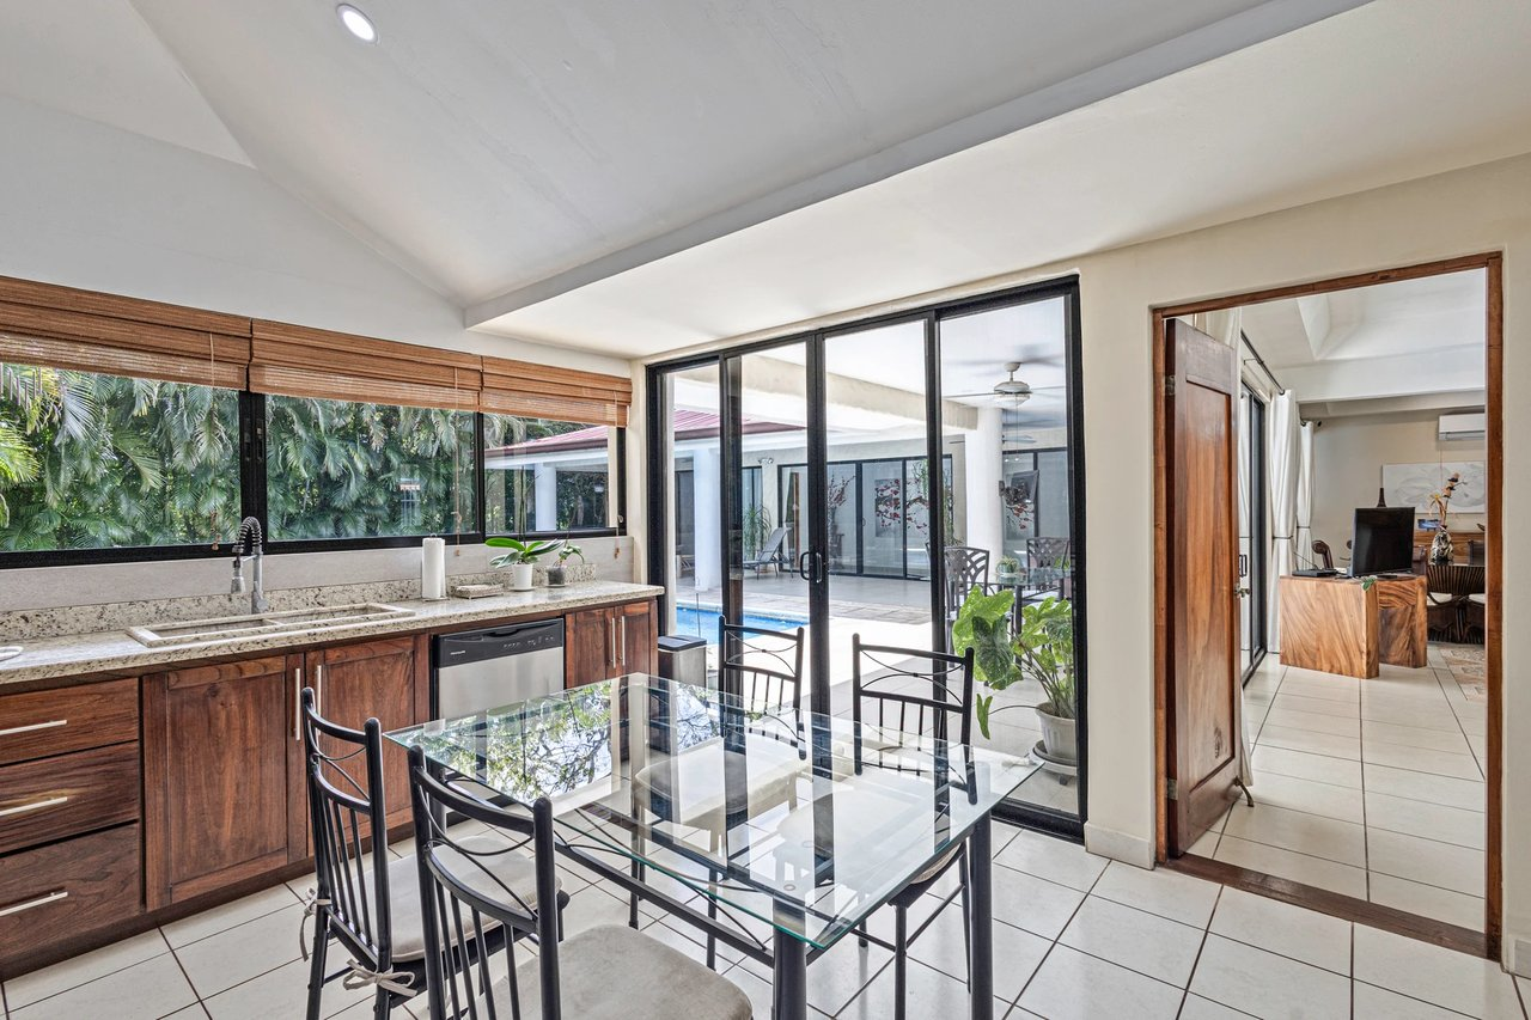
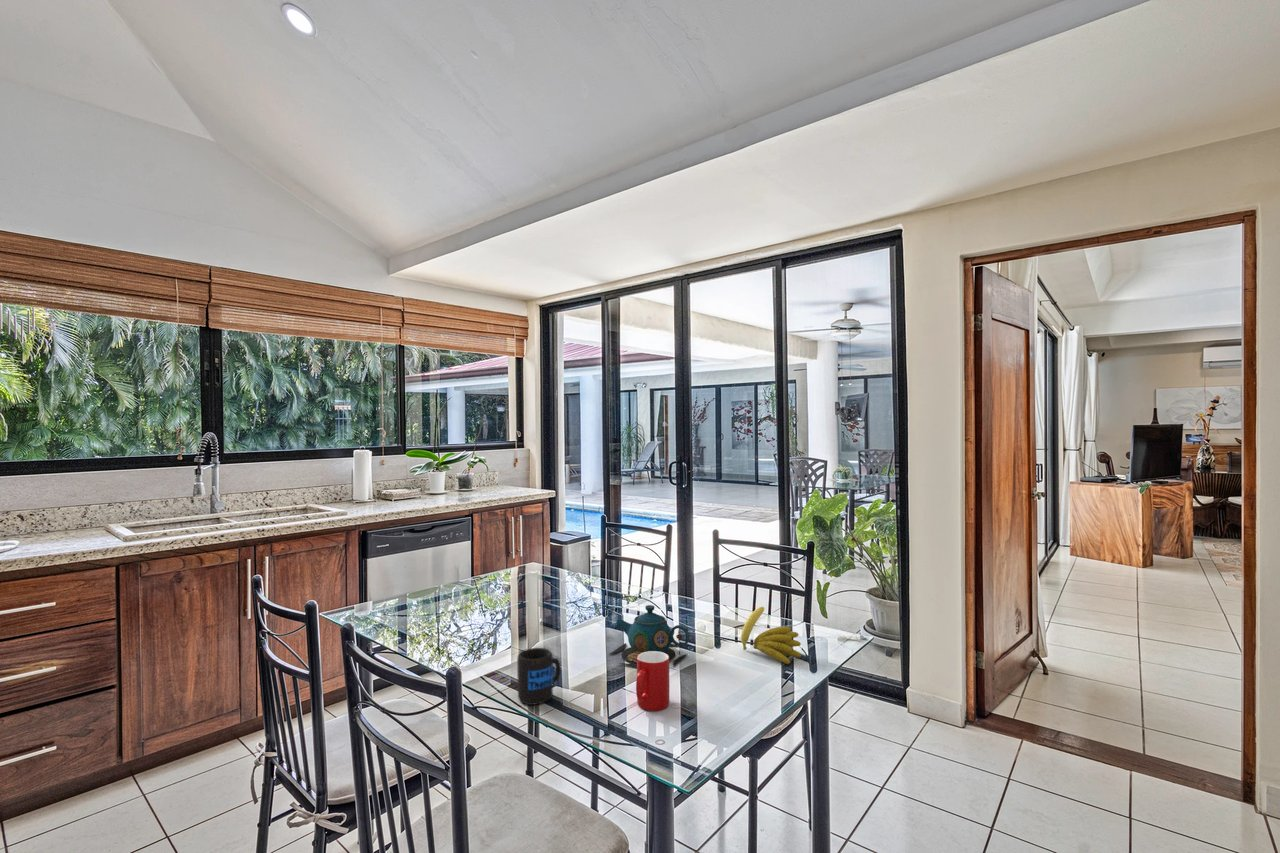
+ cup [635,651,670,712]
+ teapot [607,604,691,668]
+ banana [740,606,802,665]
+ mug [516,647,562,706]
